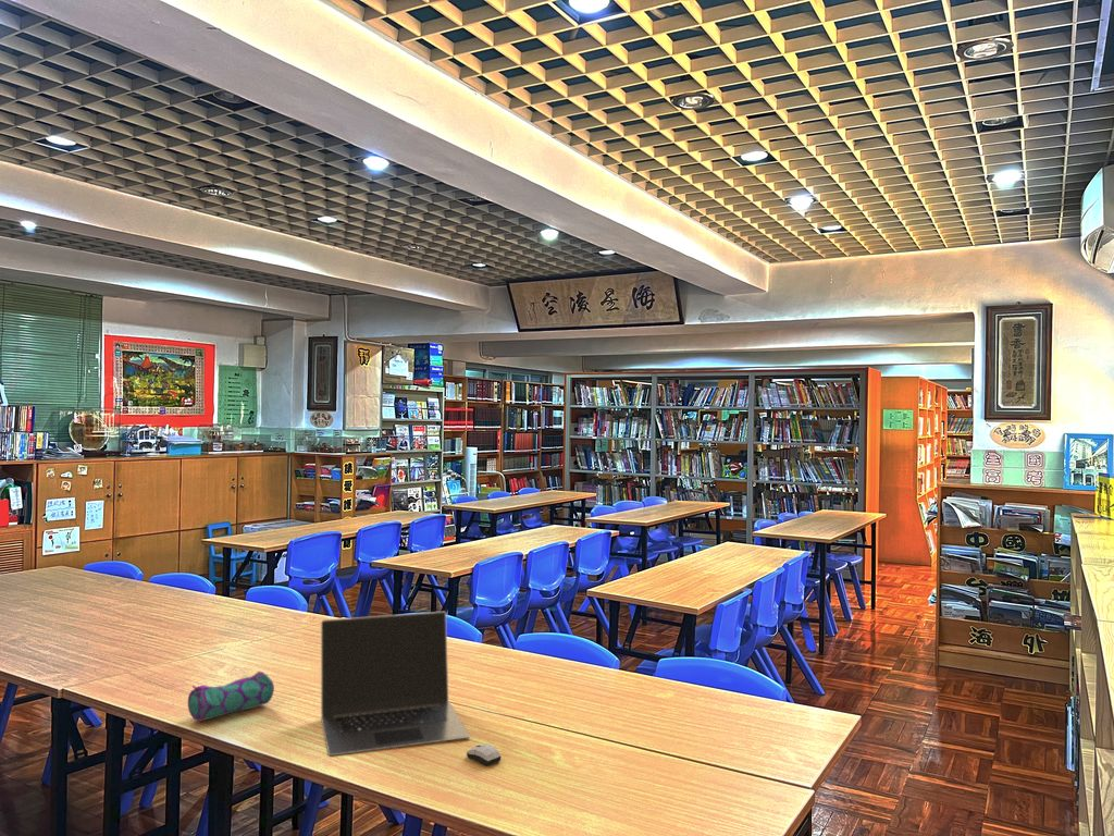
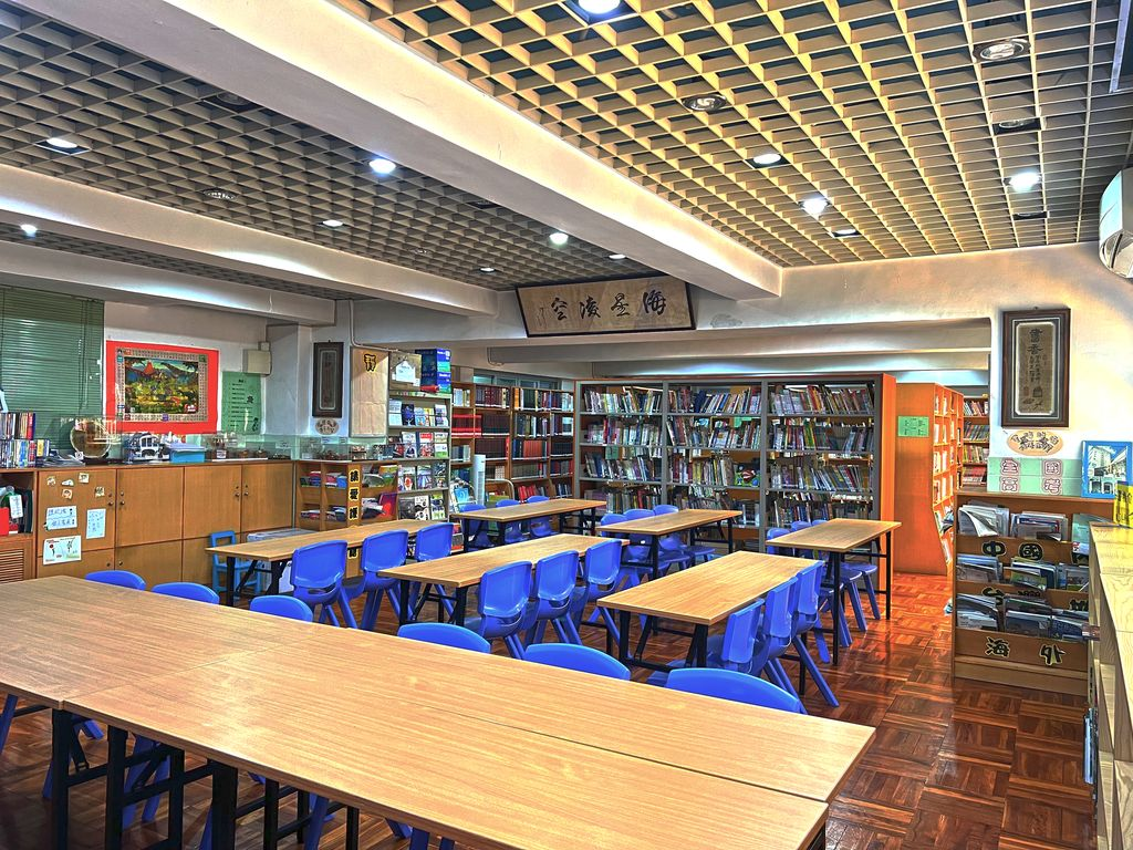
- laptop [320,611,471,757]
- pencil case [187,669,275,723]
- computer mouse [466,743,503,767]
